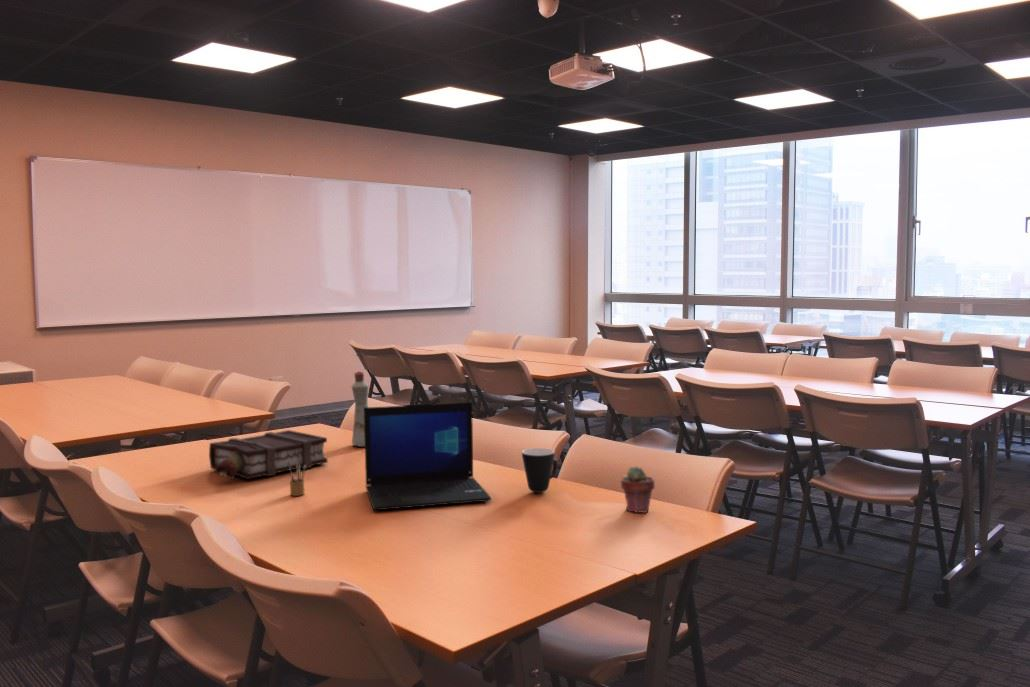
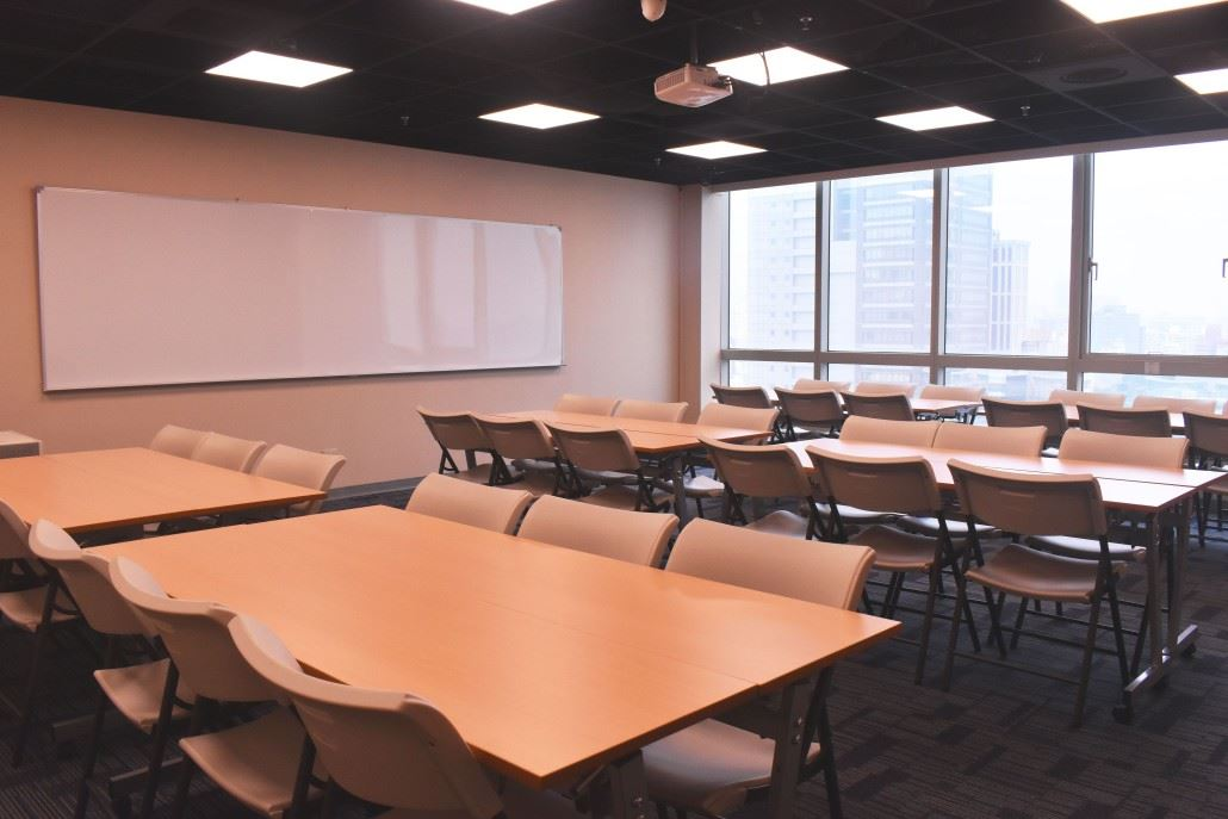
- pencil box [287,460,306,497]
- potted succulent [620,465,656,514]
- mug [521,447,558,494]
- laptop [364,401,492,511]
- book [208,429,329,480]
- bottle [351,370,369,448]
